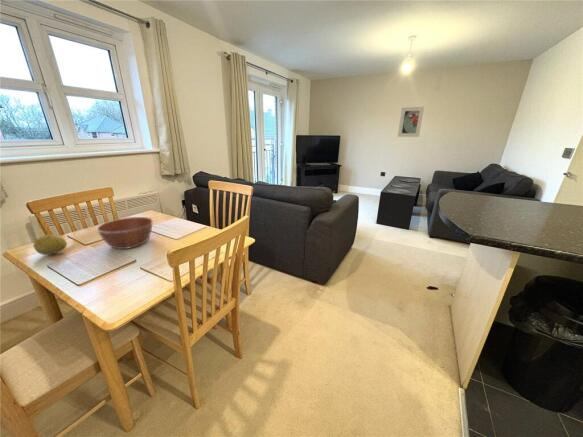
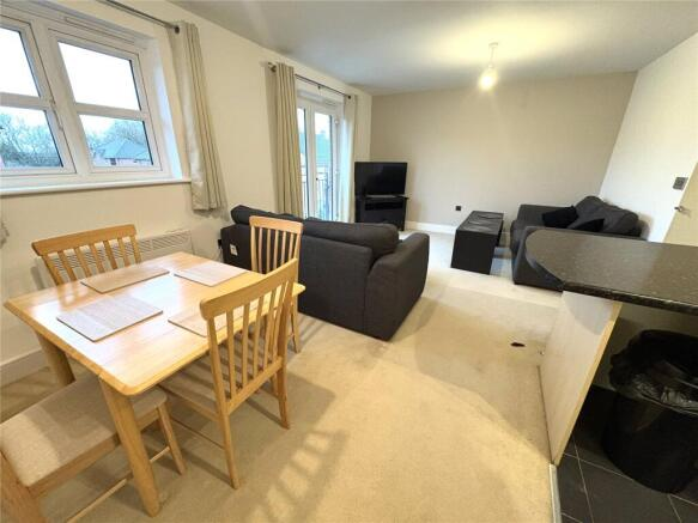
- fruit [32,234,68,256]
- bowl [96,216,153,250]
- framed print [397,106,425,138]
